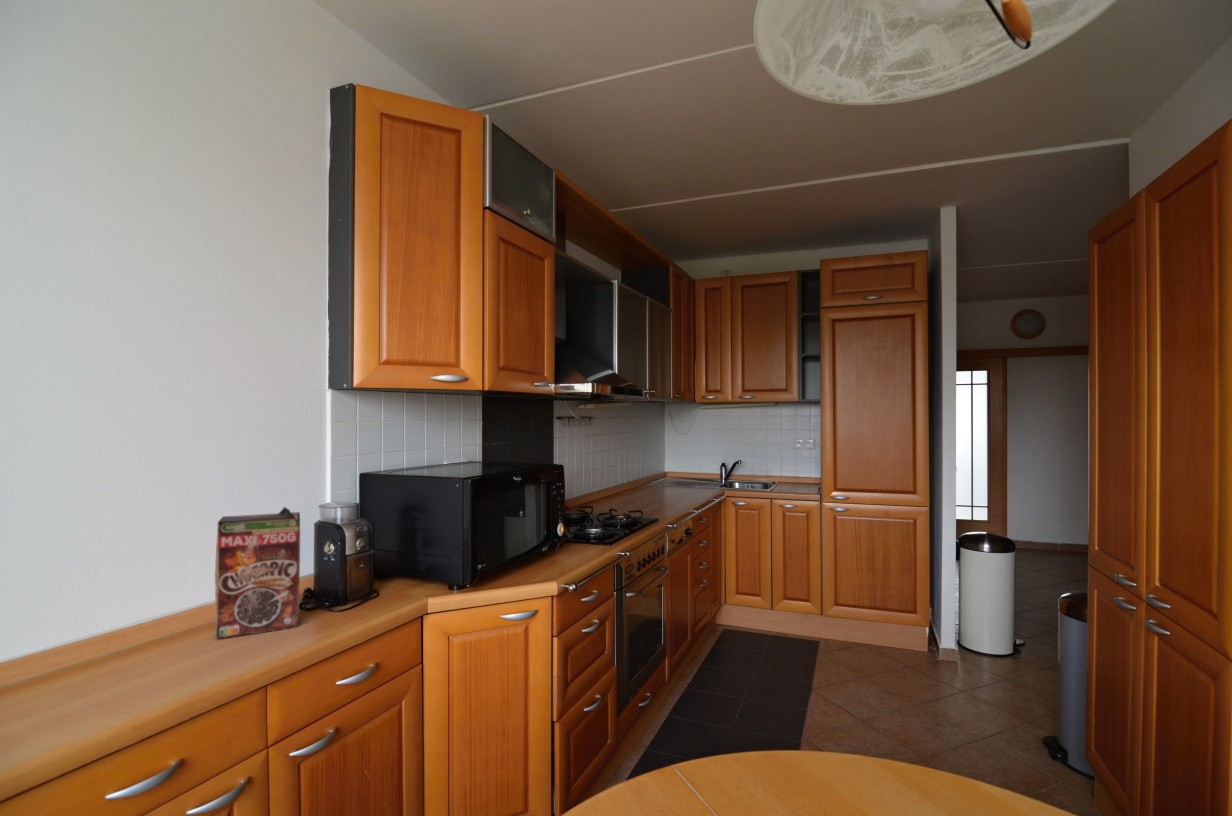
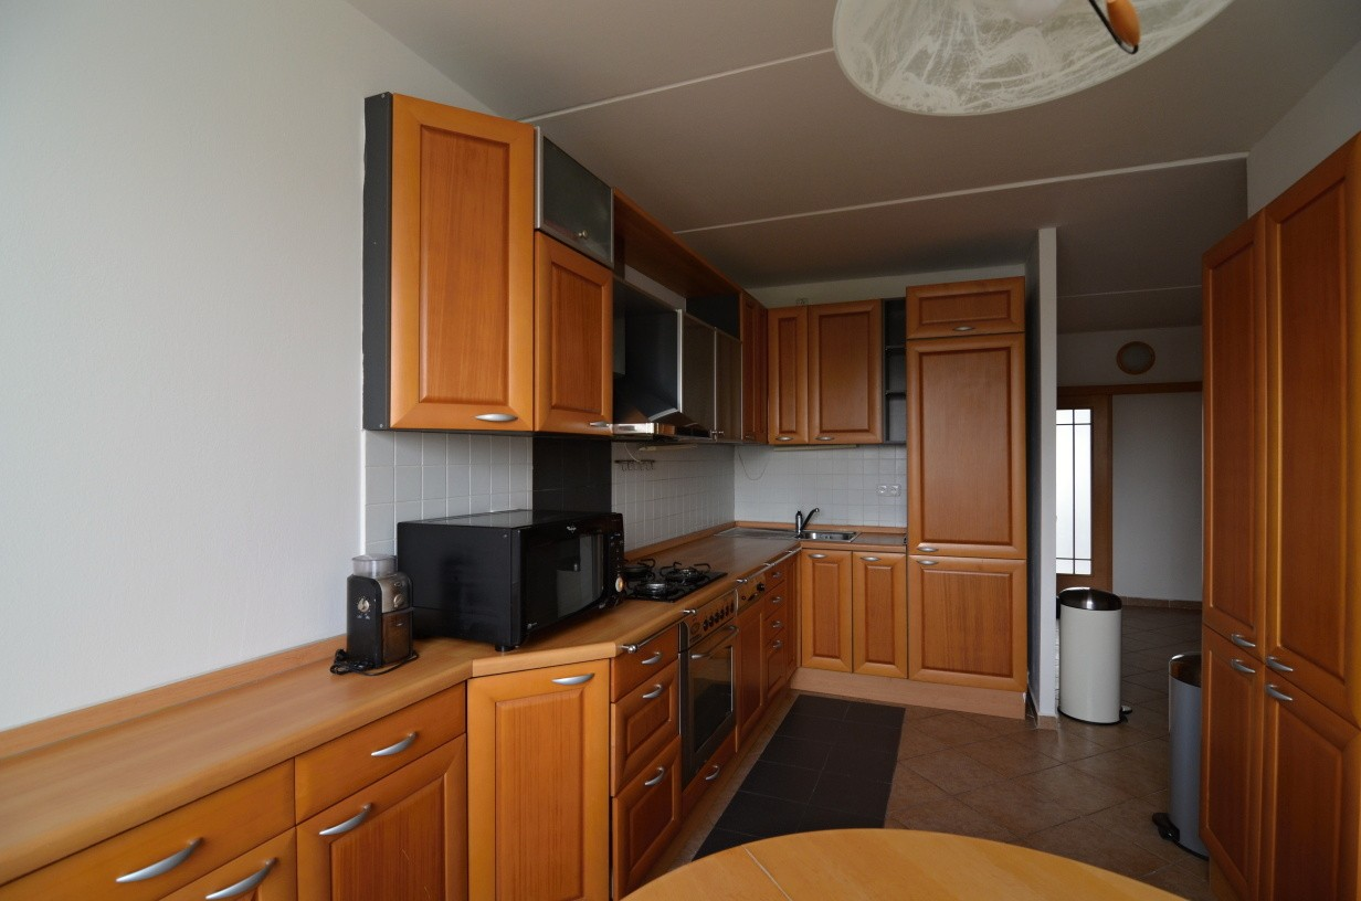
- cereal box [214,506,301,639]
